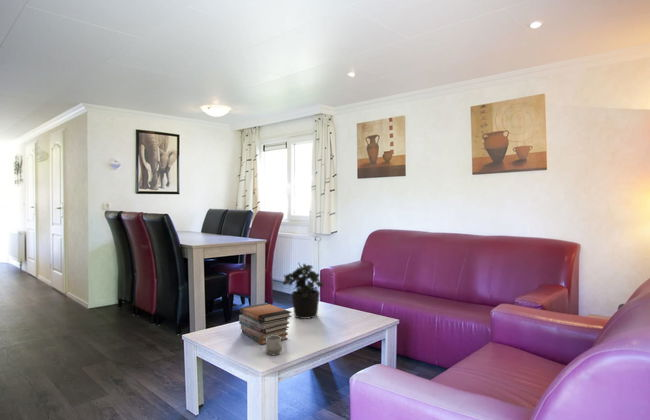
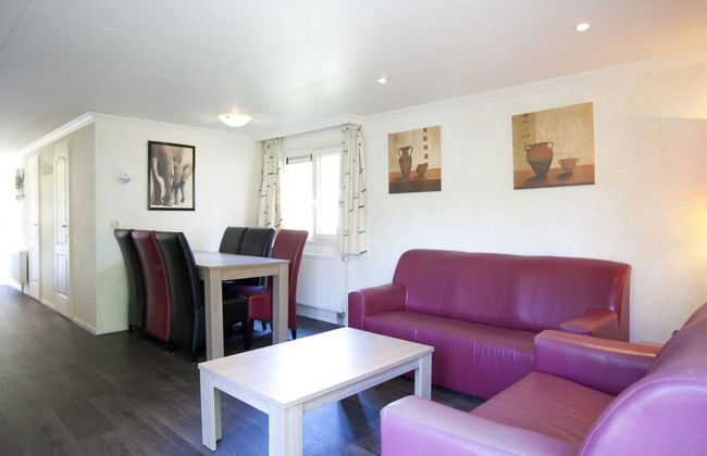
- book stack [238,302,292,346]
- cup [265,335,283,356]
- potted plant [282,262,324,320]
